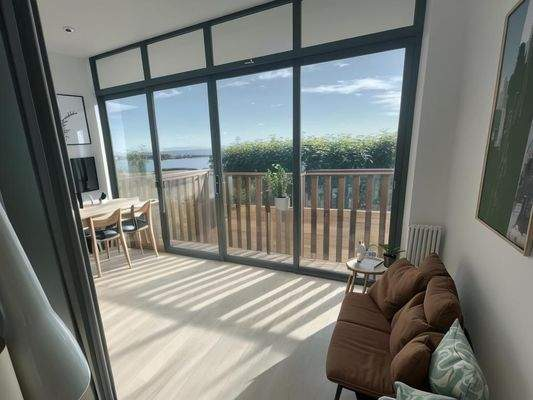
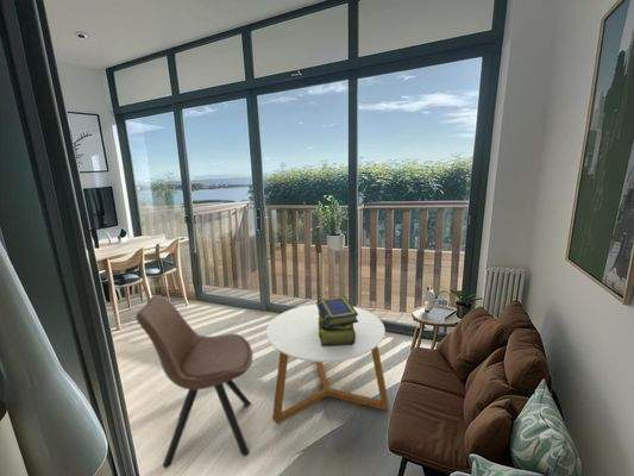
+ coffee table [265,303,390,425]
+ stack of books [315,295,358,347]
+ chair [134,294,253,470]
